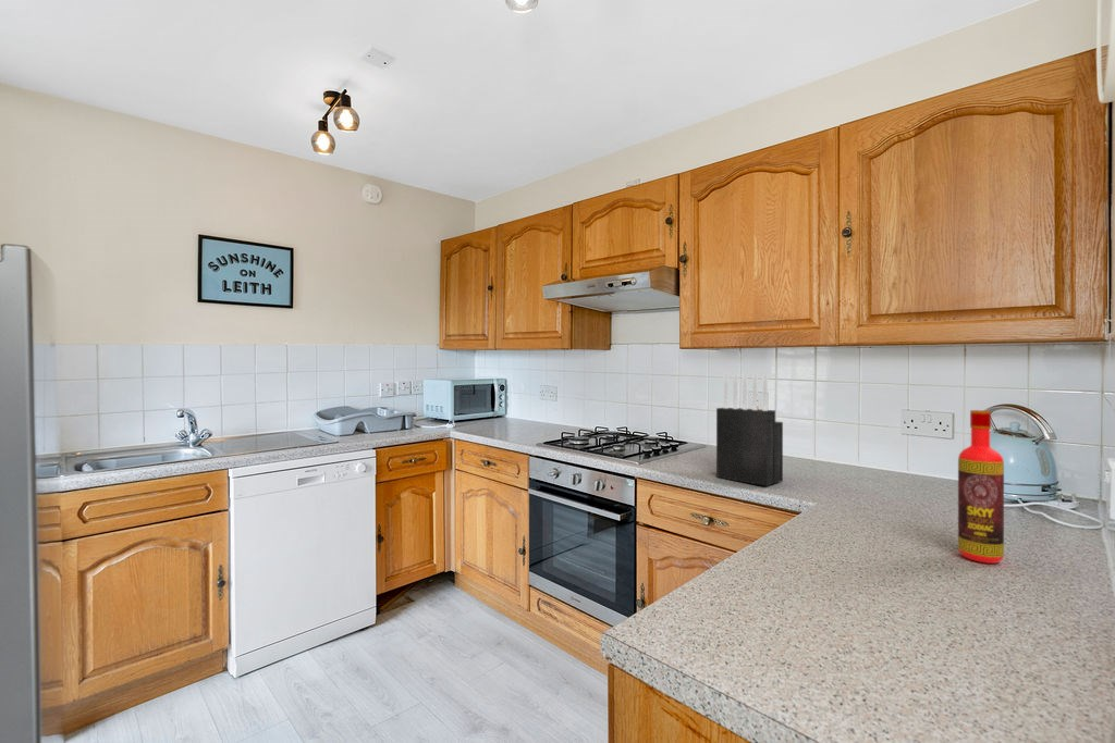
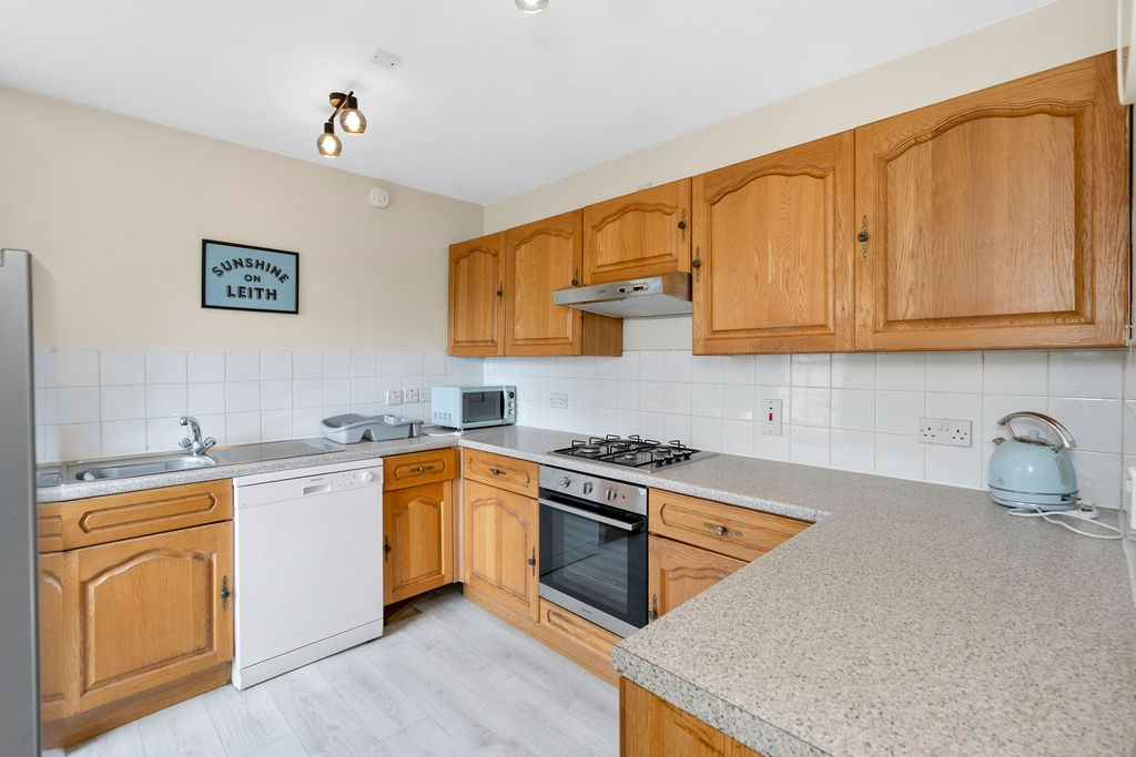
- bottle [957,409,1005,565]
- knife block [715,372,784,487]
